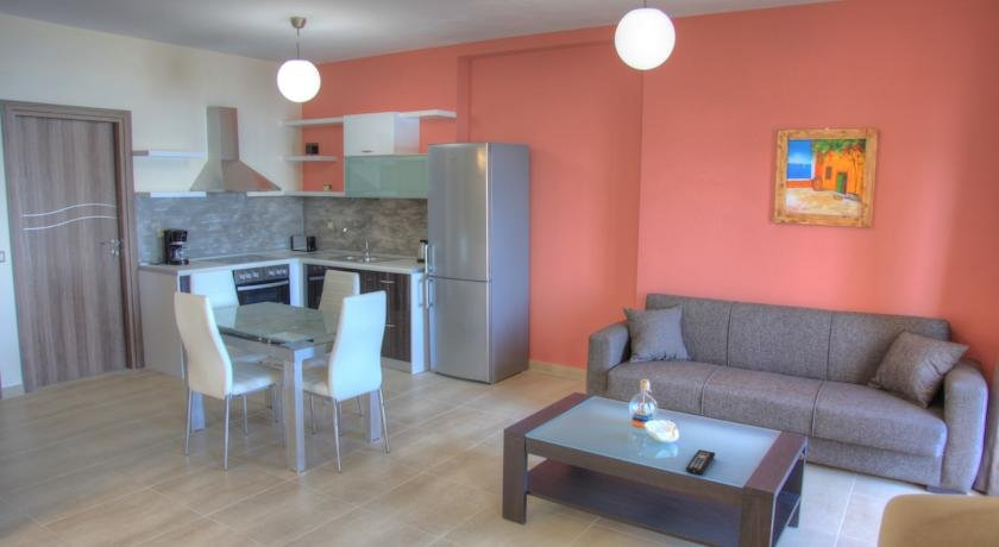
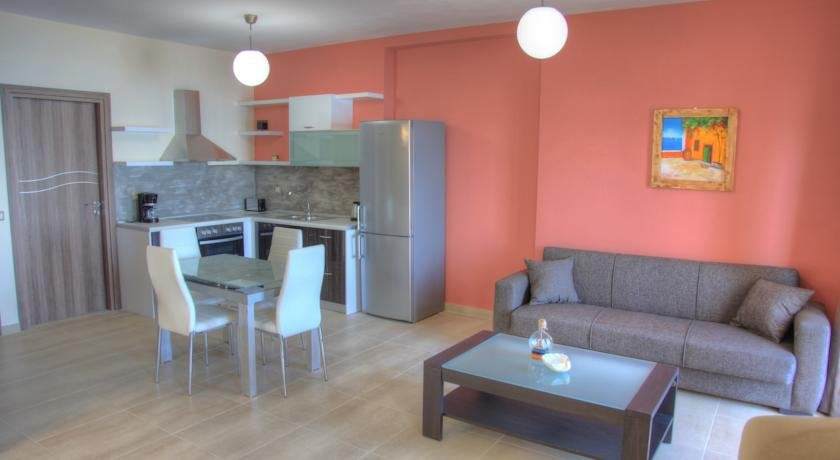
- remote control [685,448,716,476]
